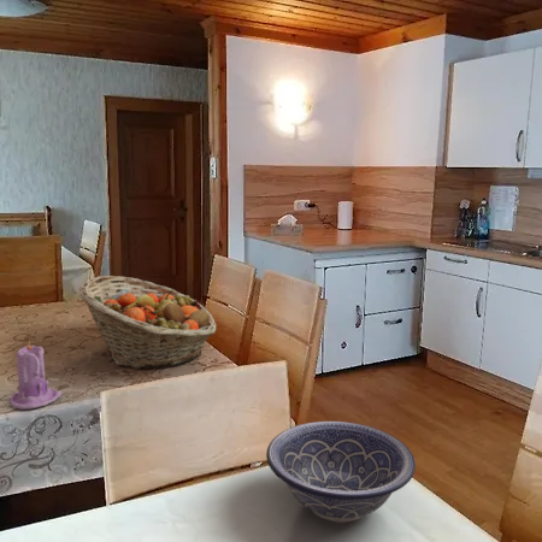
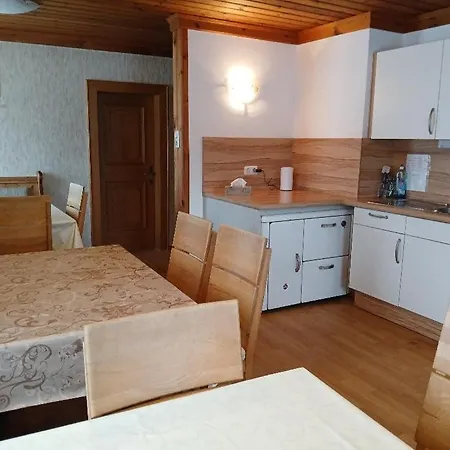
- candle [7,340,63,411]
- fruit basket [78,275,217,370]
- decorative bowl [265,420,417,523]
